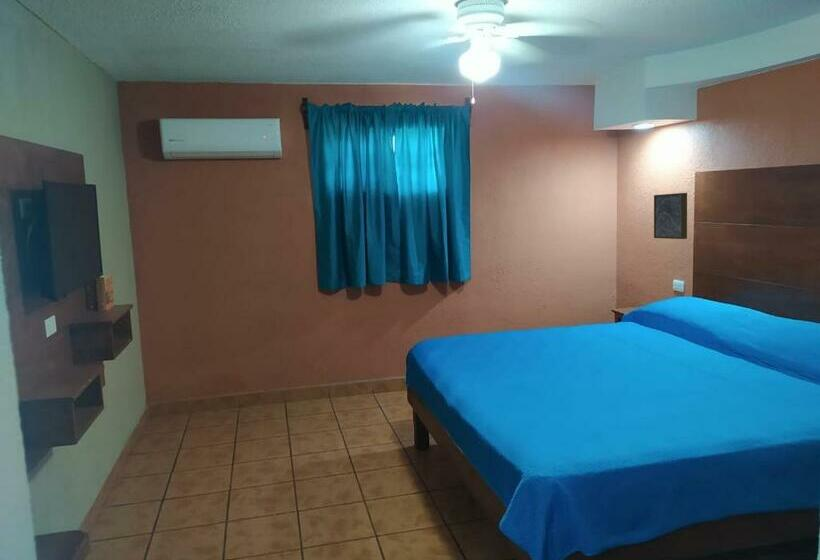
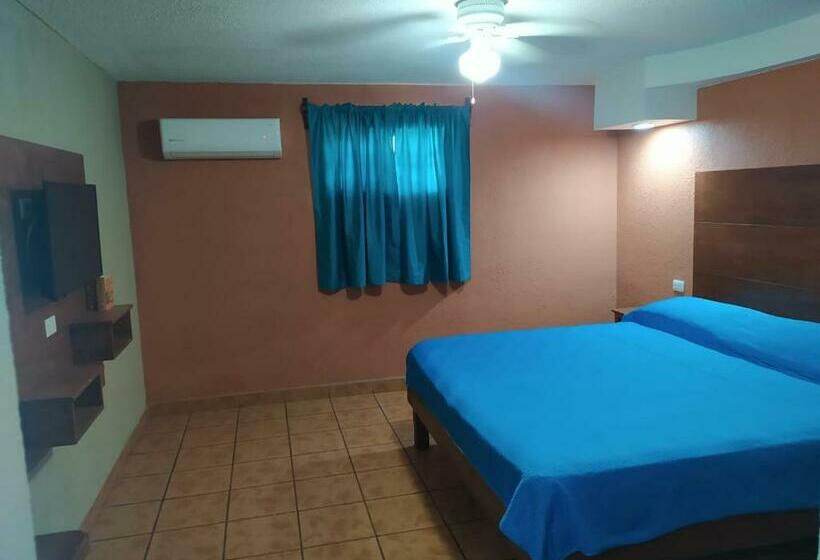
- wall art [653,192,688,240]
